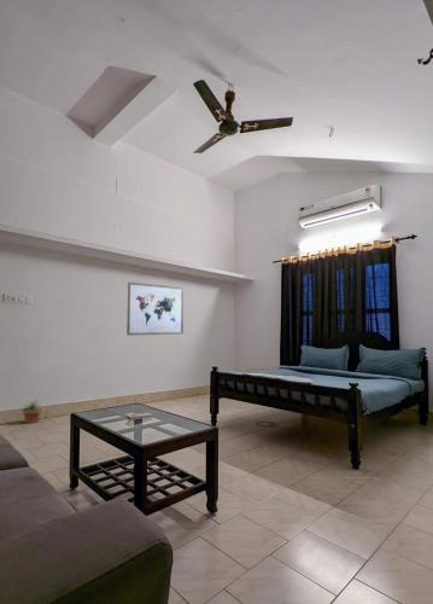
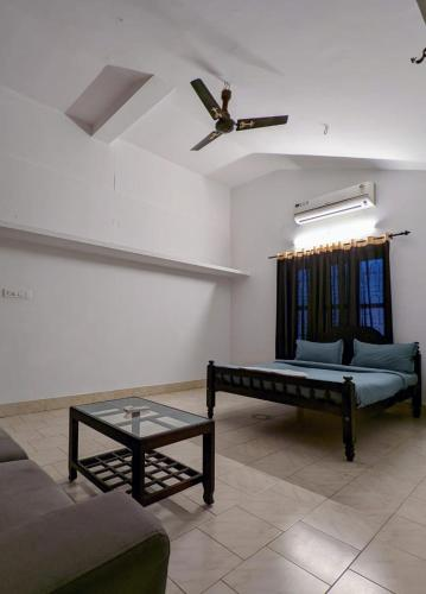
- wall art [125,281,185,336]
- potted plant [21,397,46,424]
